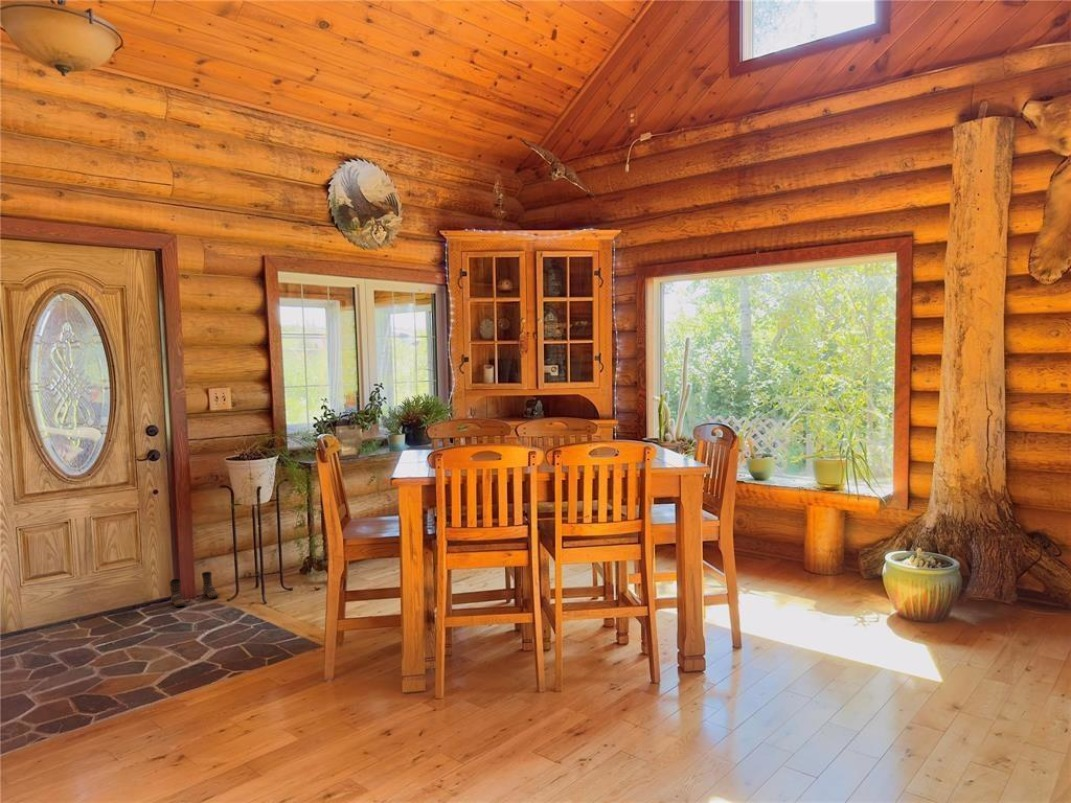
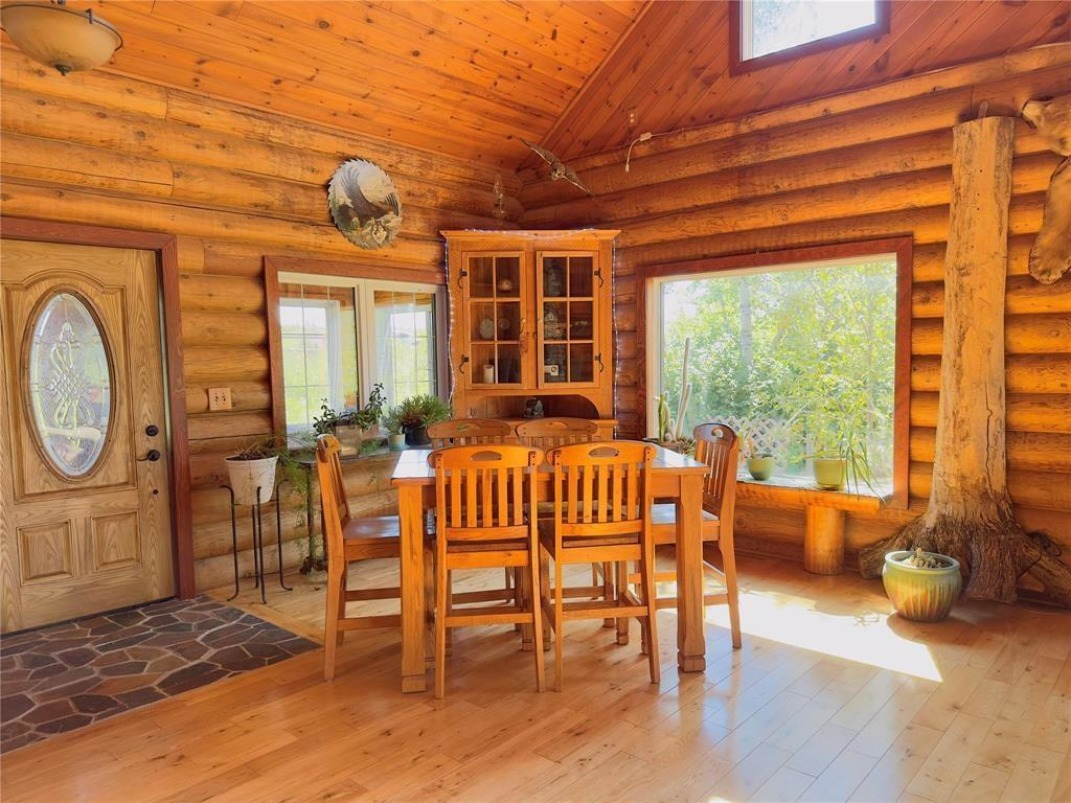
- boots [169,571,220,608]
